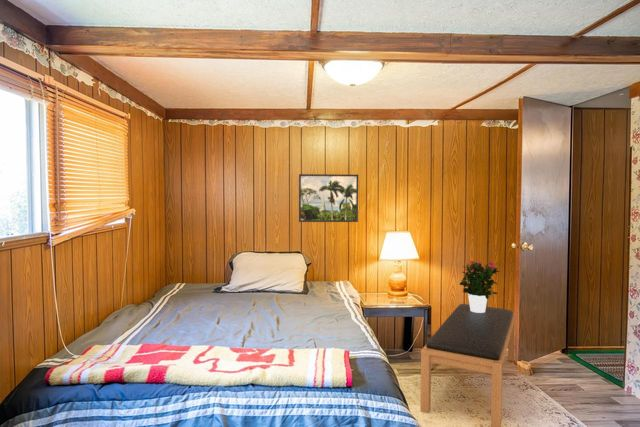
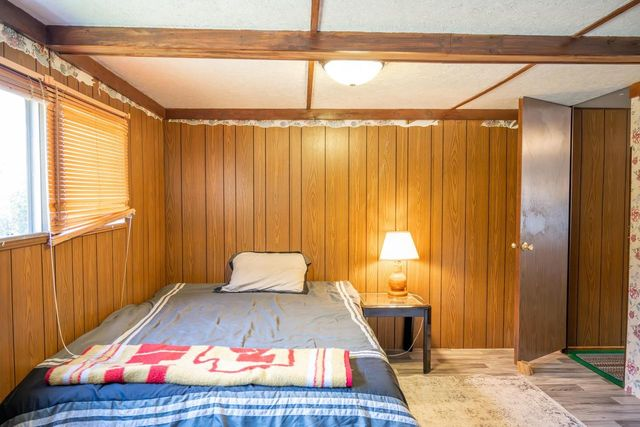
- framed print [298,173,359,223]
- bench [419,303,517,427]
- potted flower [458,259,501,313]
